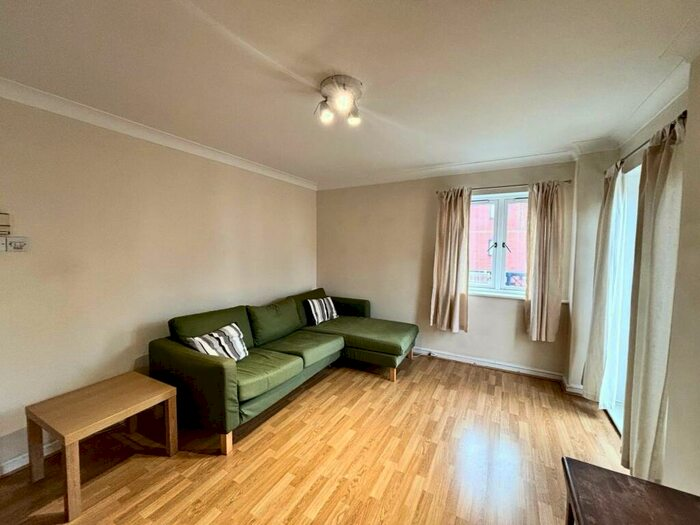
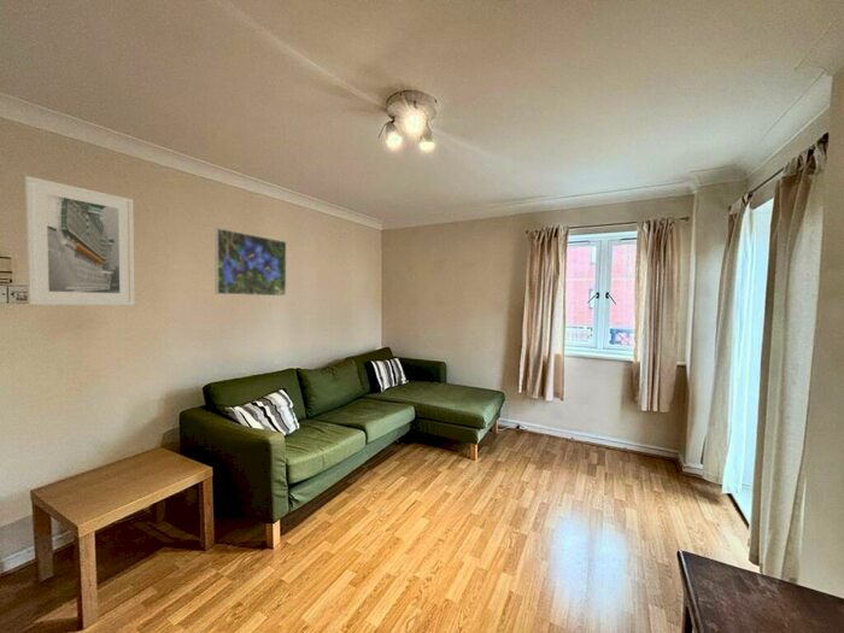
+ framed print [213,227,287,298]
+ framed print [24,175,136,306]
